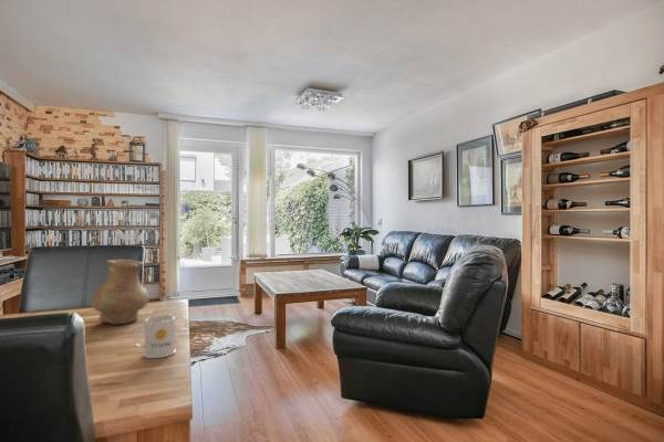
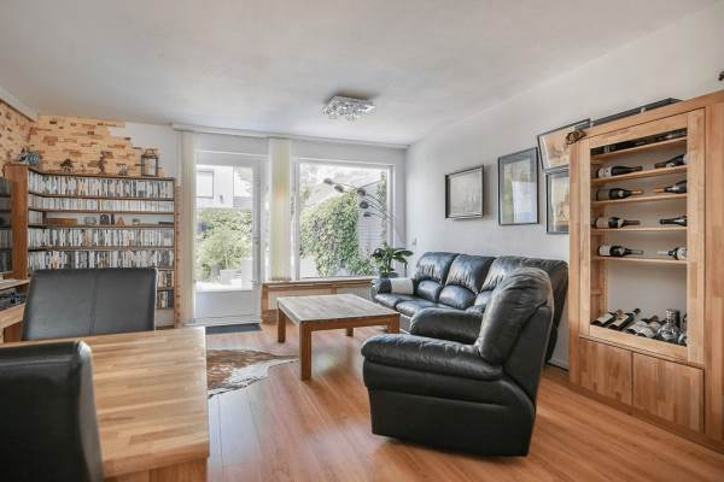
- vase [90,259,149,325]
- mug [132,314,177,359]
